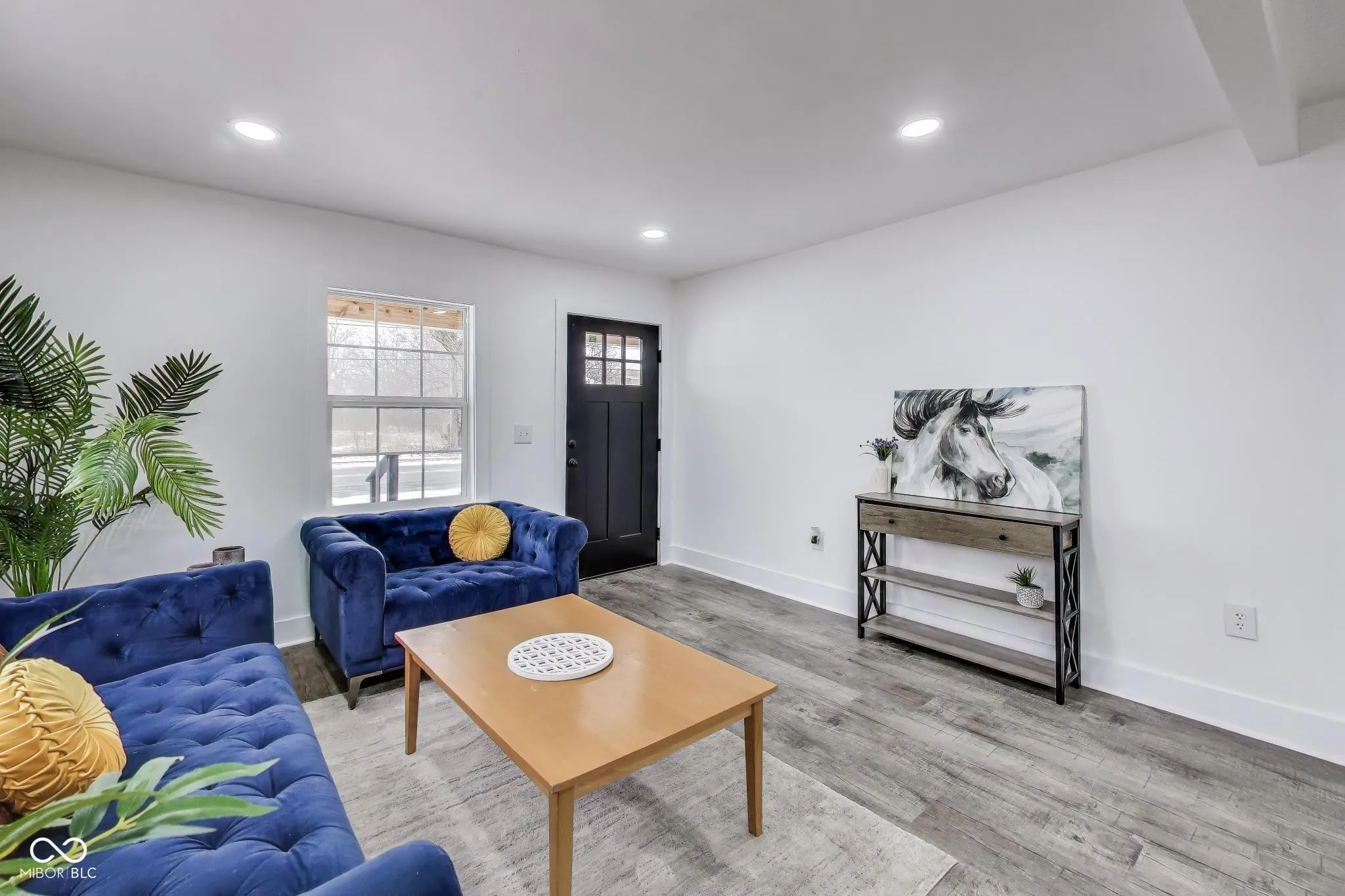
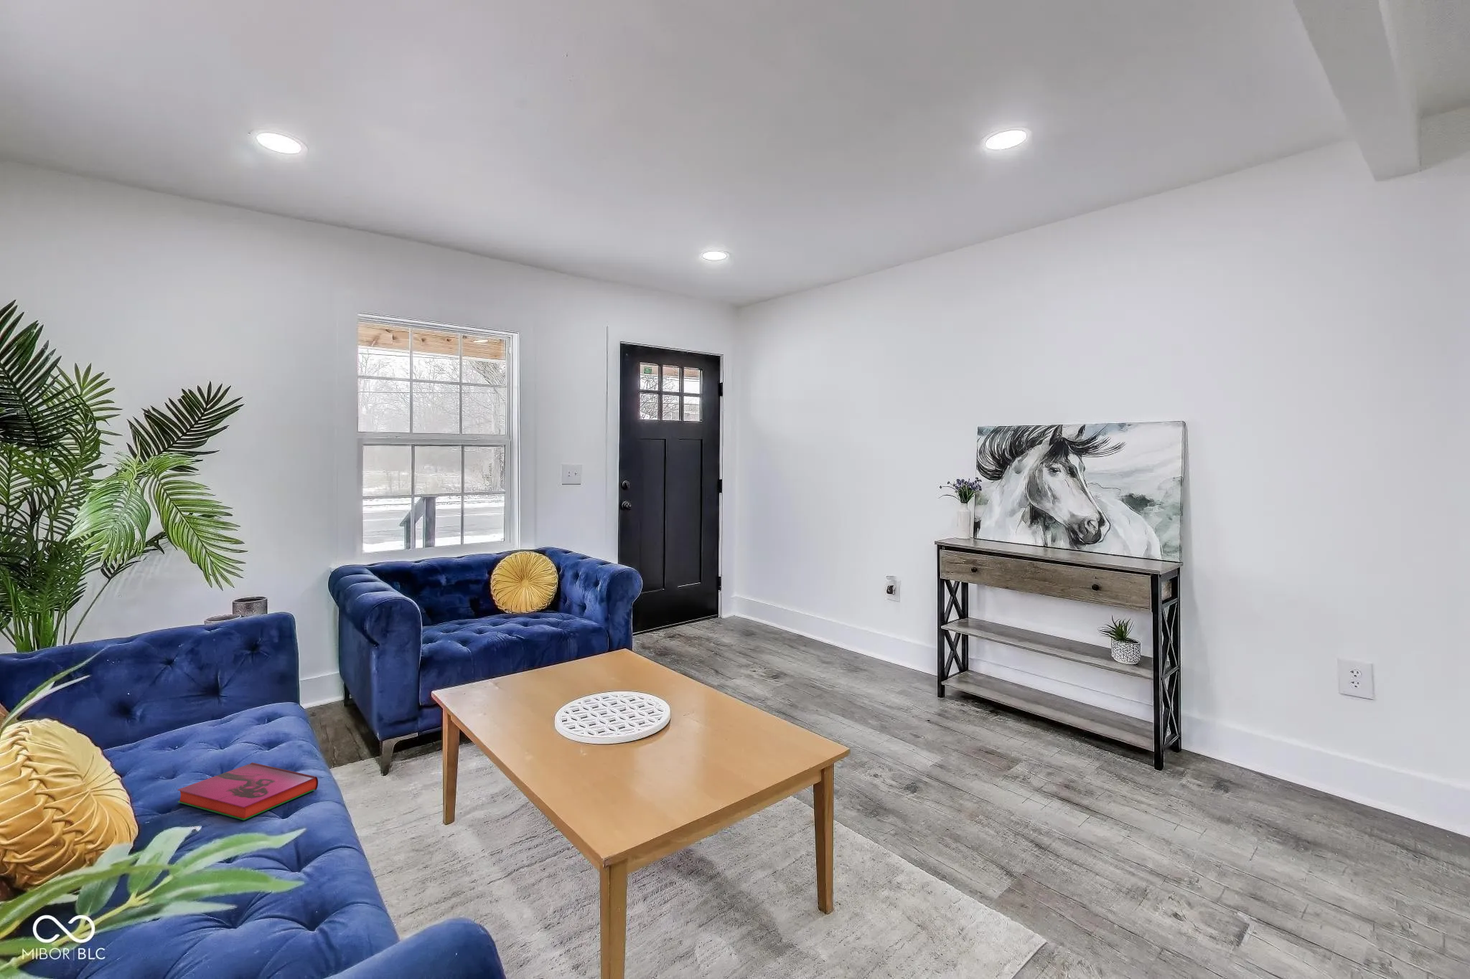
+ hardback book [177,762,319,822]
